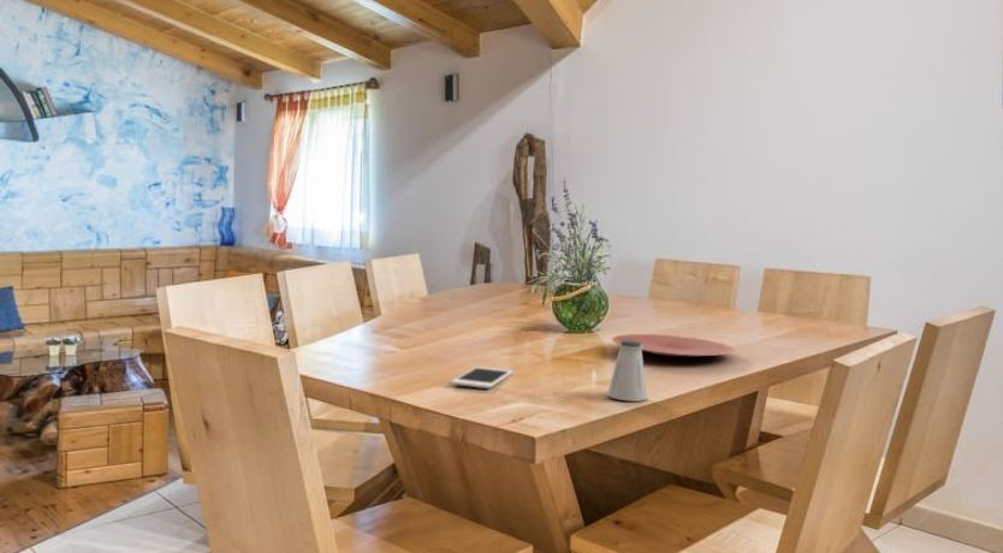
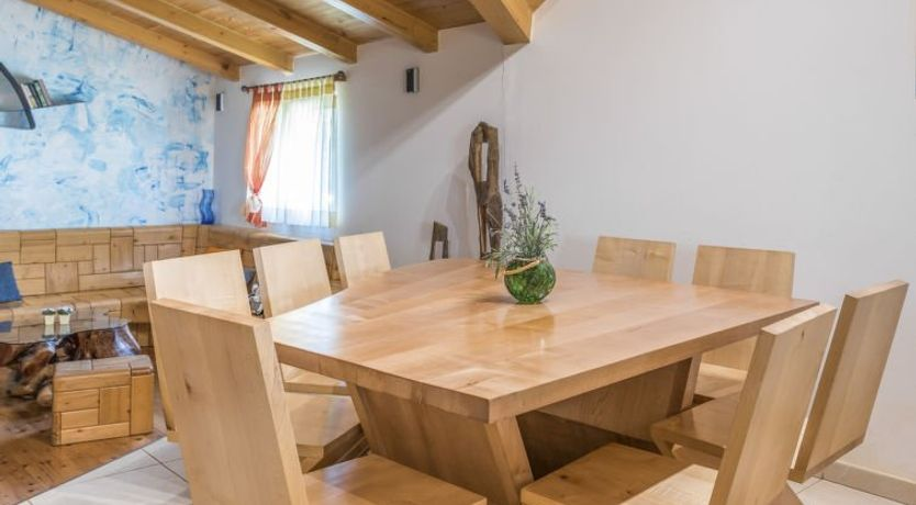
- saltshaker [606,340,648,403]
- cell phone [450,365,514,390]
- plate [611,333,736,358]
